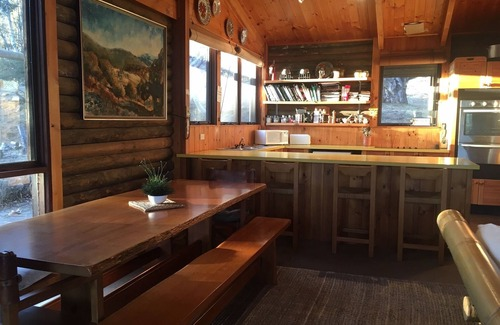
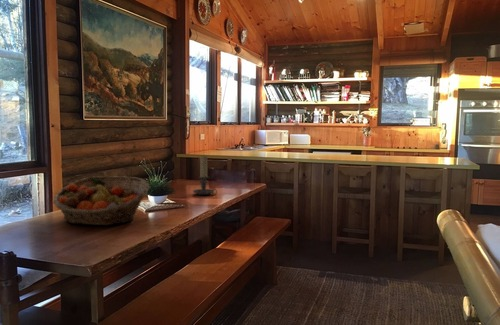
+ candle holder [192,155,218,196]
+ fruit basket [51,175,150,226]
